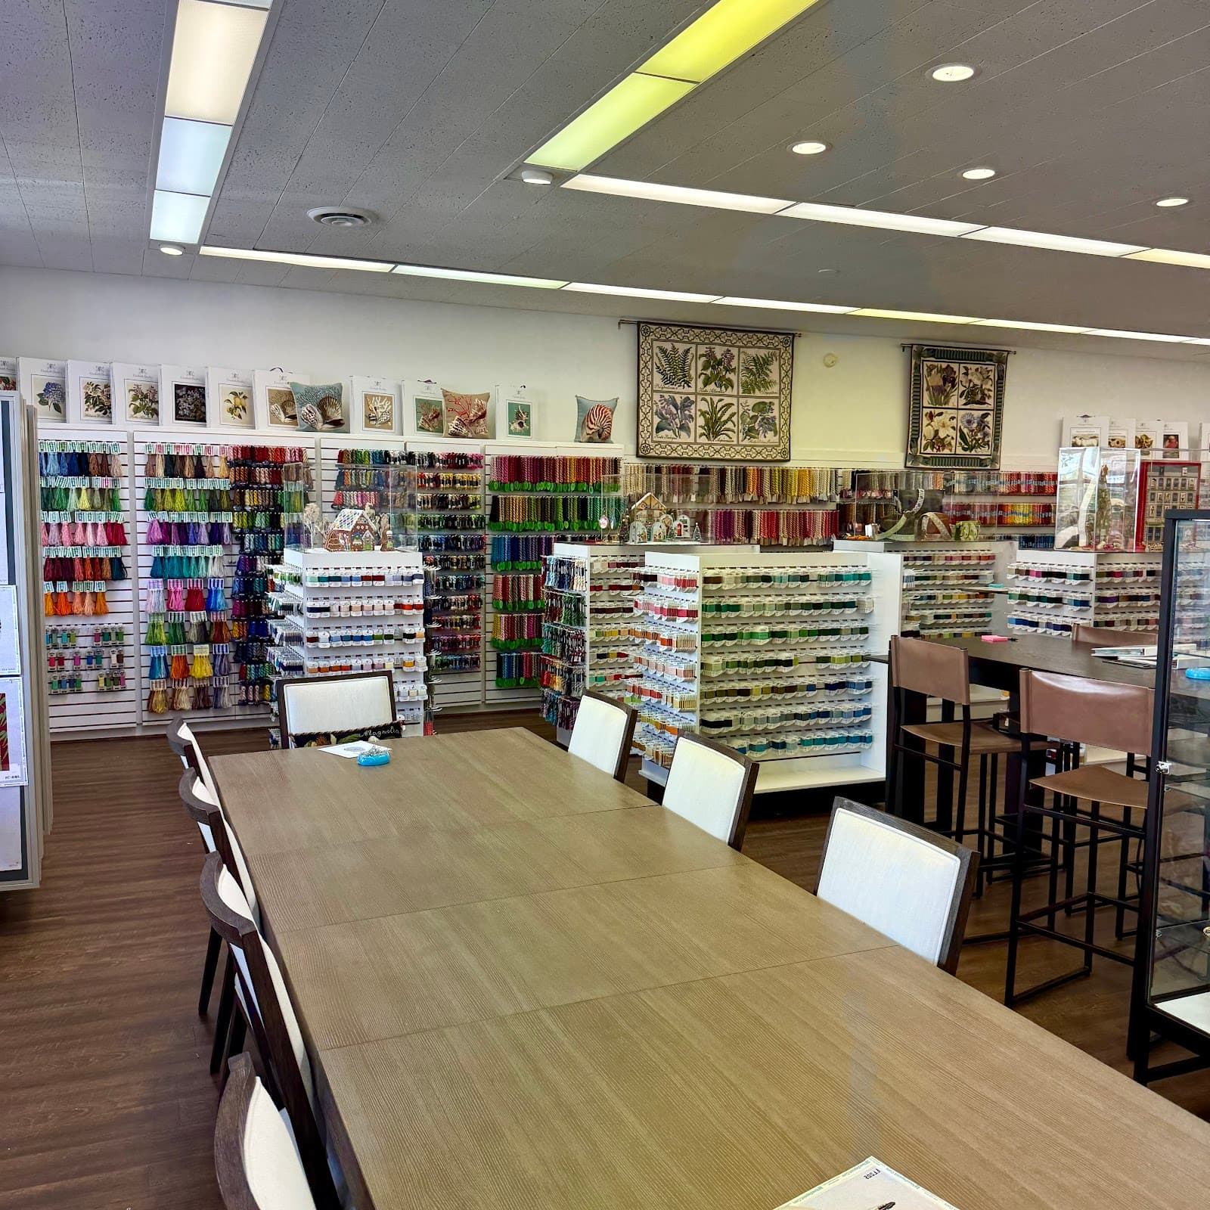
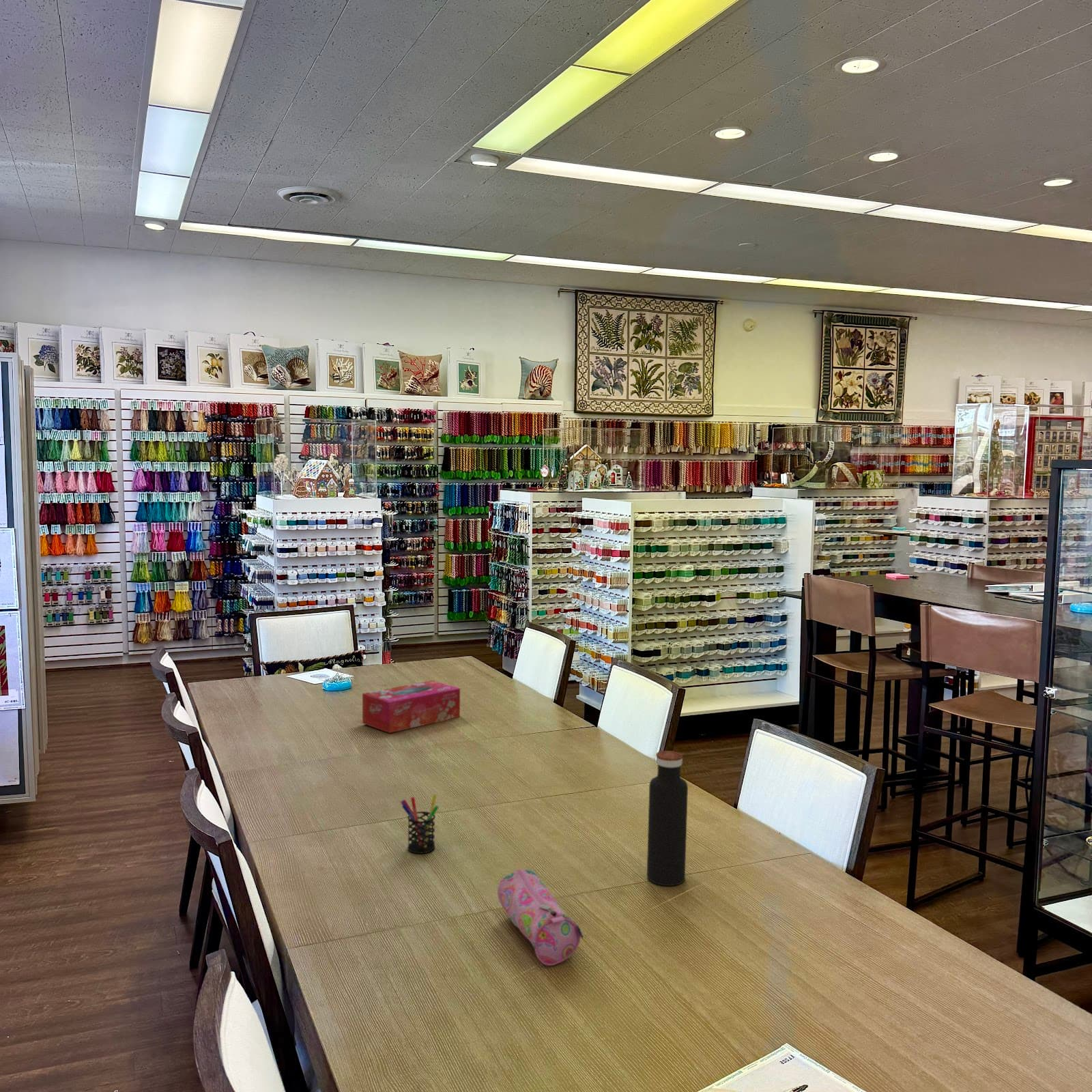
+ water bottle [646,750,689,887]
+ pencil case [497,869,584,966]
+ tissue box [362,680,461,734]
+ pen holder [400,794,439,854]
